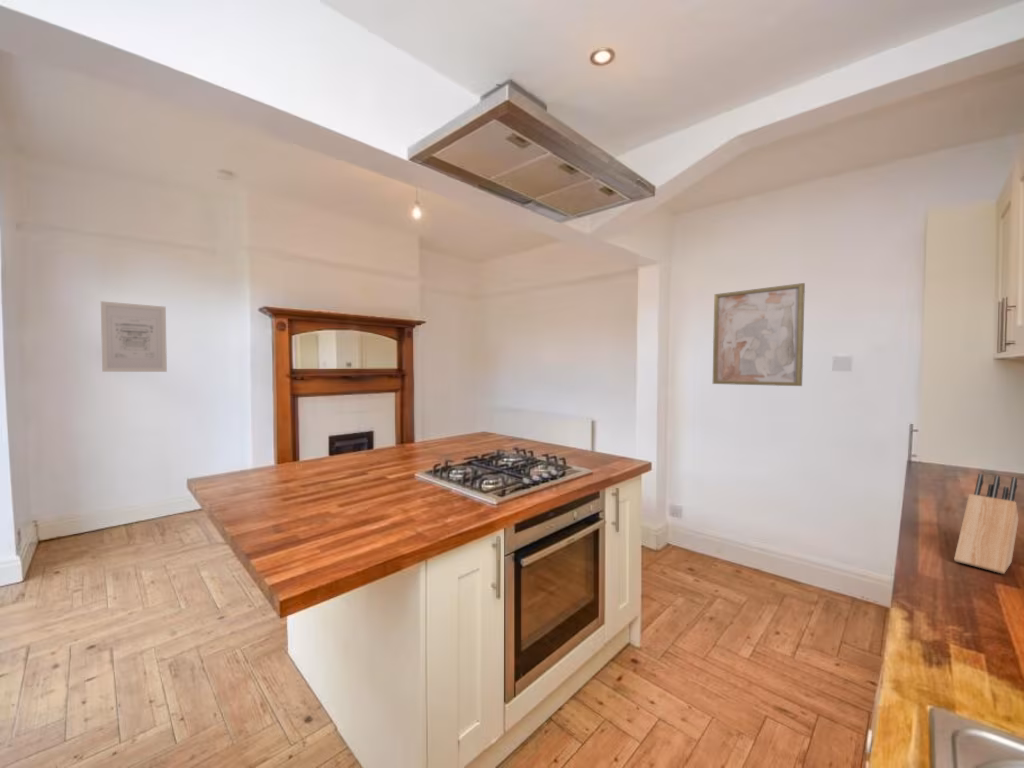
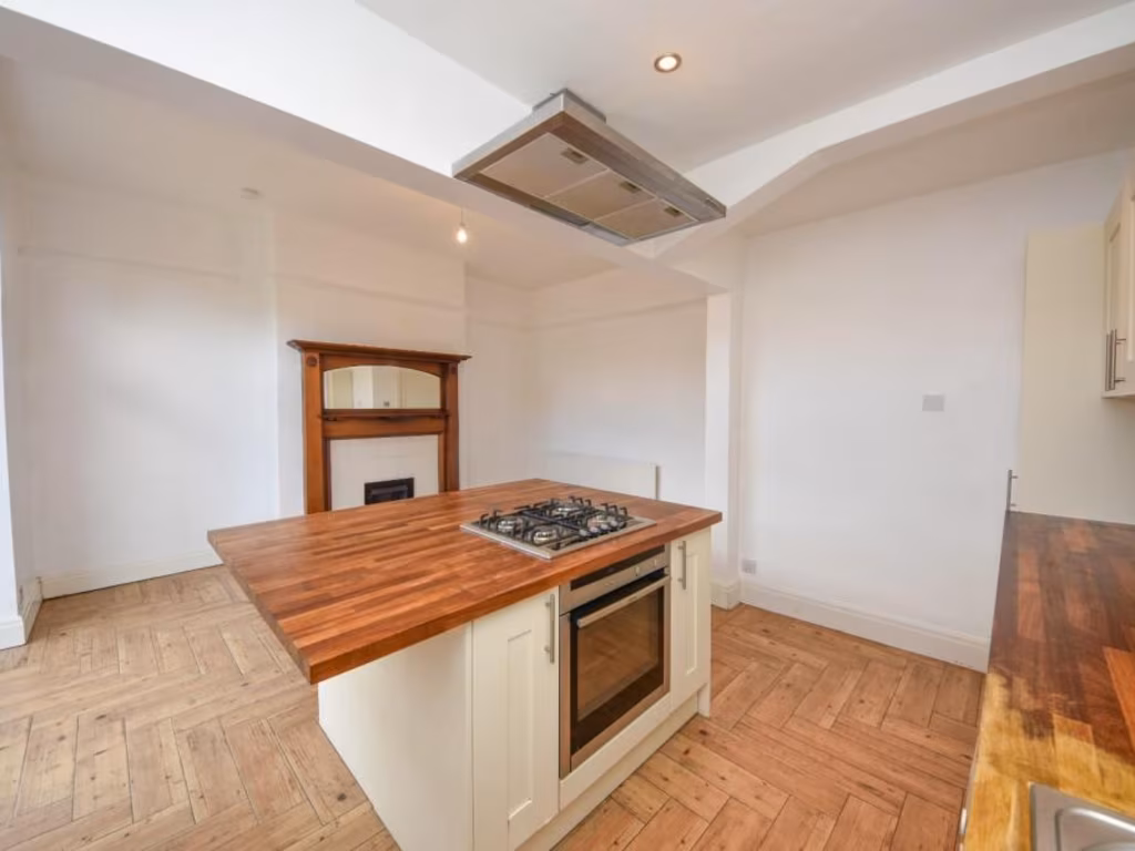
- wall art [100,300,168,373]
- knife block [953,473,1019,575]
- wall art [712,282,806,387]
